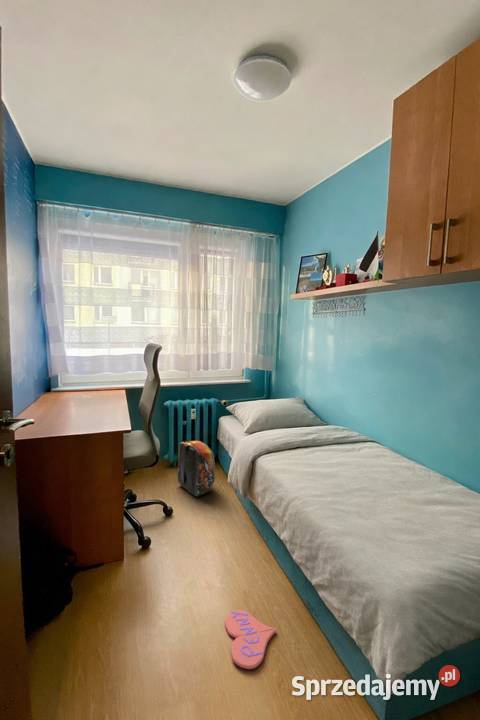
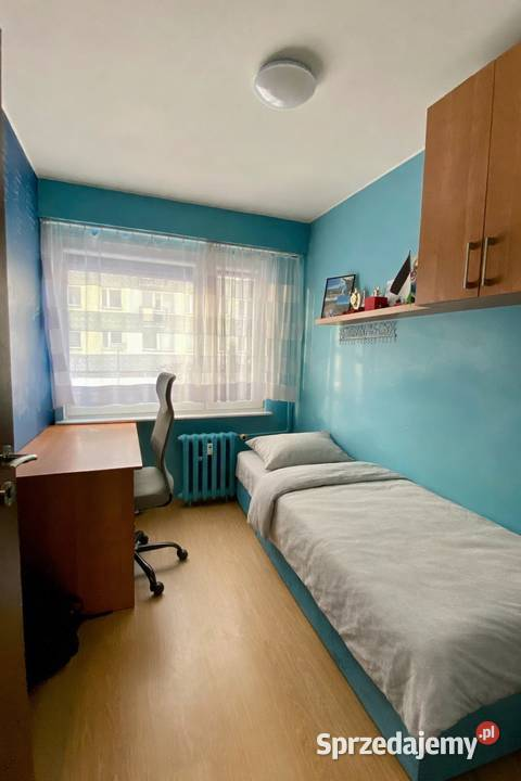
- slippers [224,609,277,670]
- backpack [177,439,216,497]
